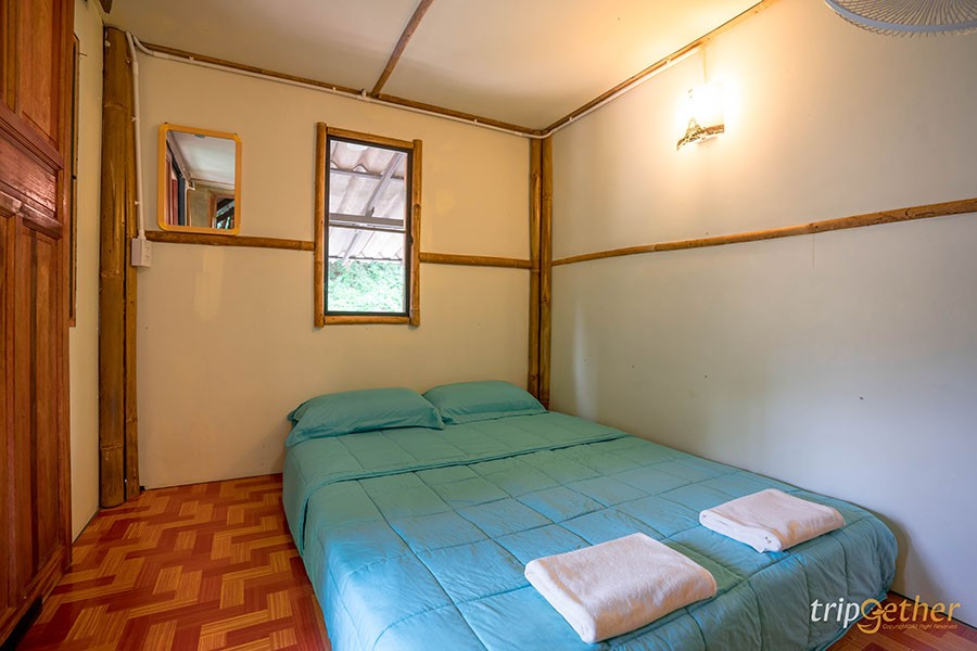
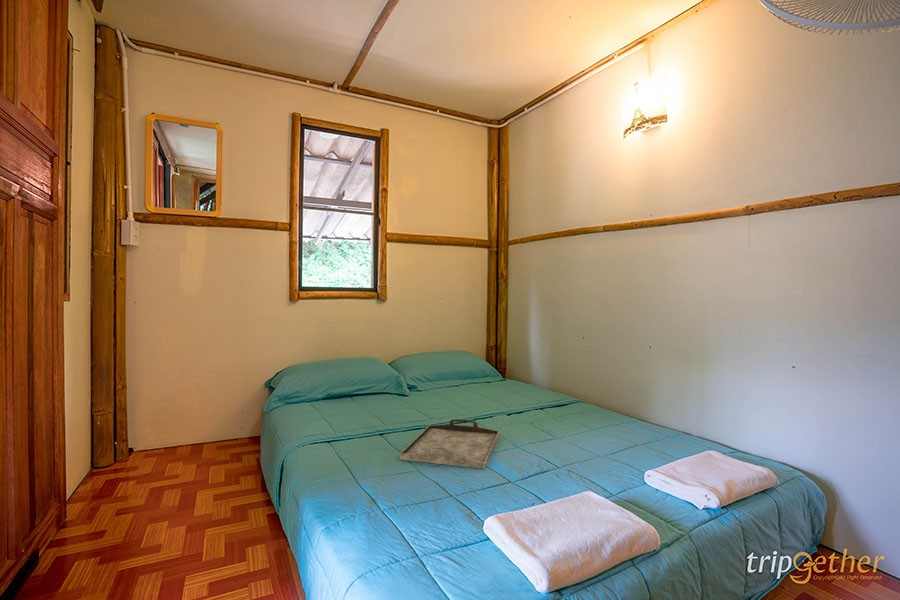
+ serving tray [399,418,500,470]
